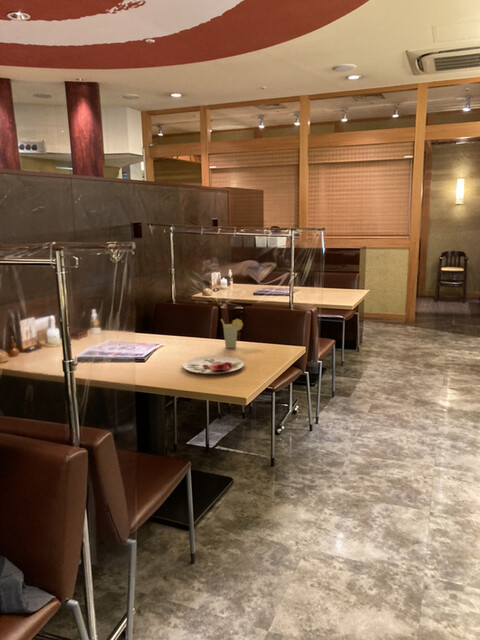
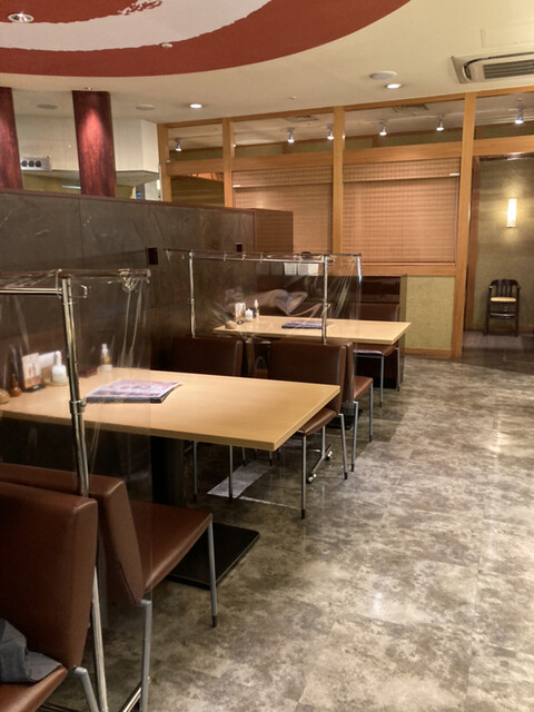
- cup [220,318,244,349]
- plate [182,355,245,375]
